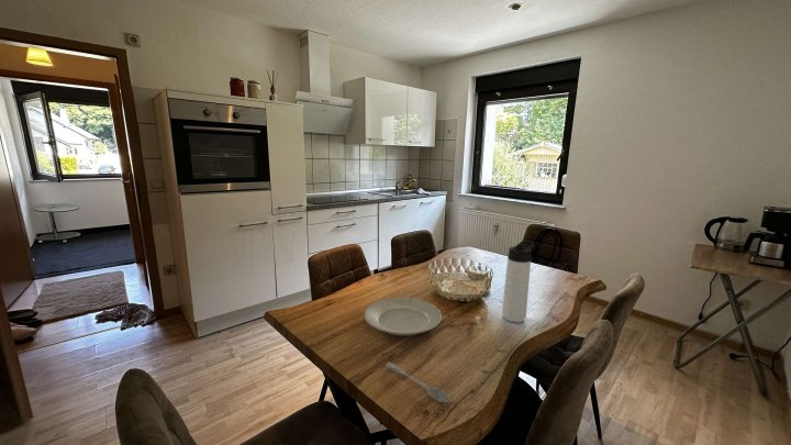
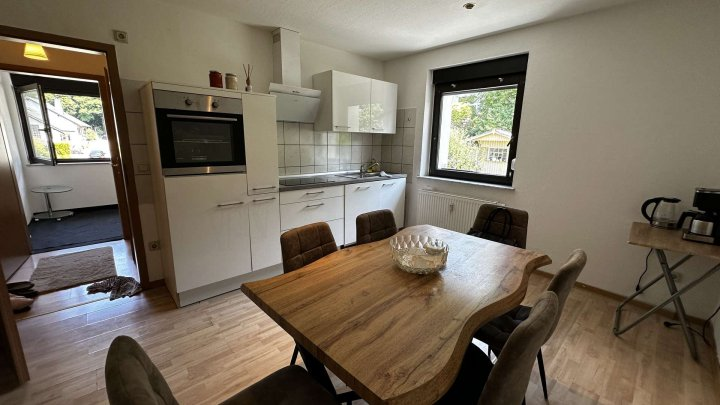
- soupspoon [385,361,450,403]
- plate [364,297,443,337]
- thermos bottle [501,240,535,324]
